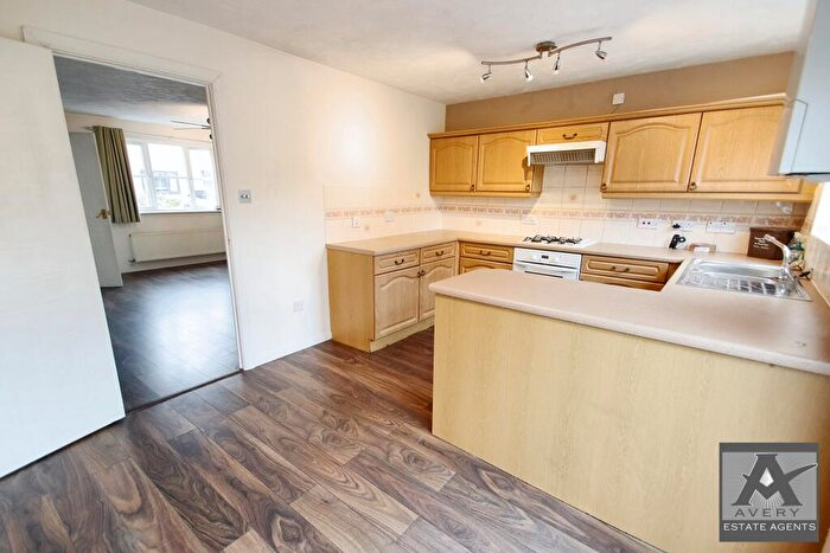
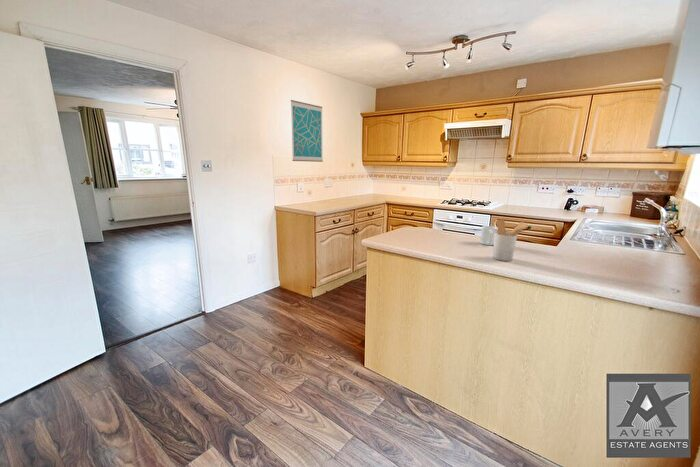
+ wall art [290,99,324,163]
+ utensil holder [492,218,529,262]
+ mug [479,225,498,246]
